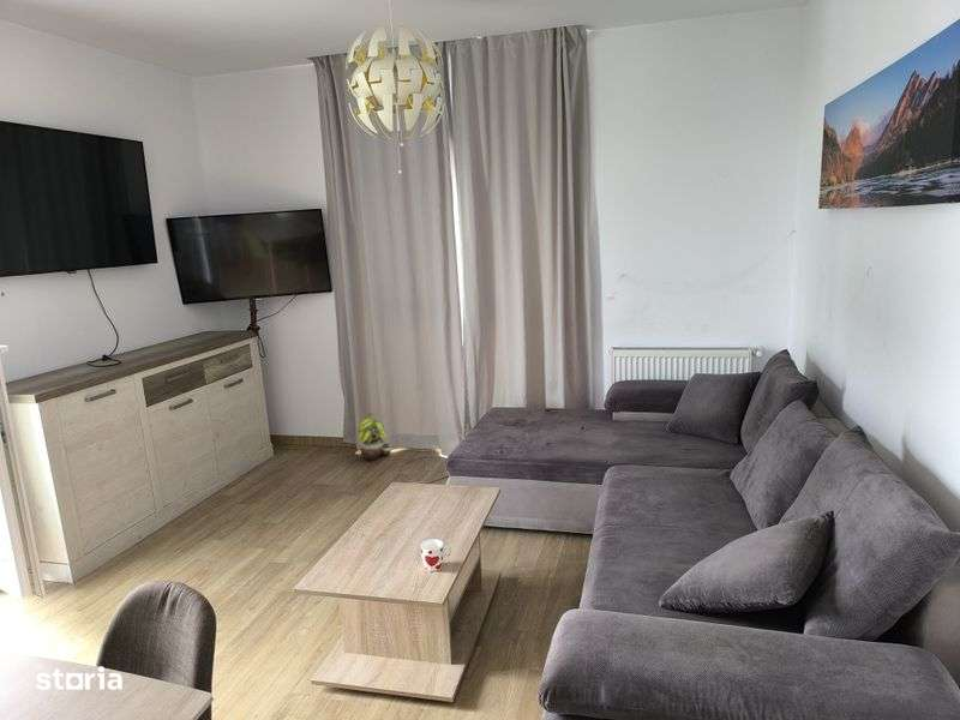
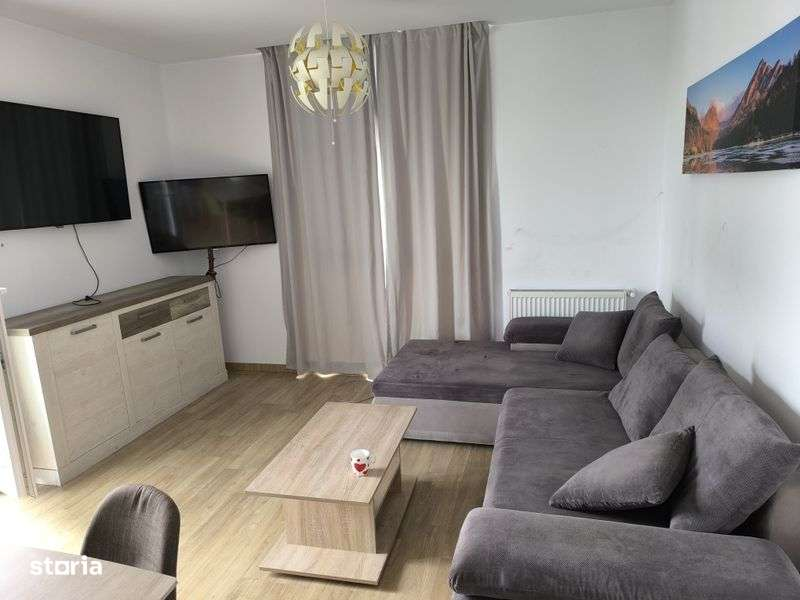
- potted plant [356,412,392,462]
